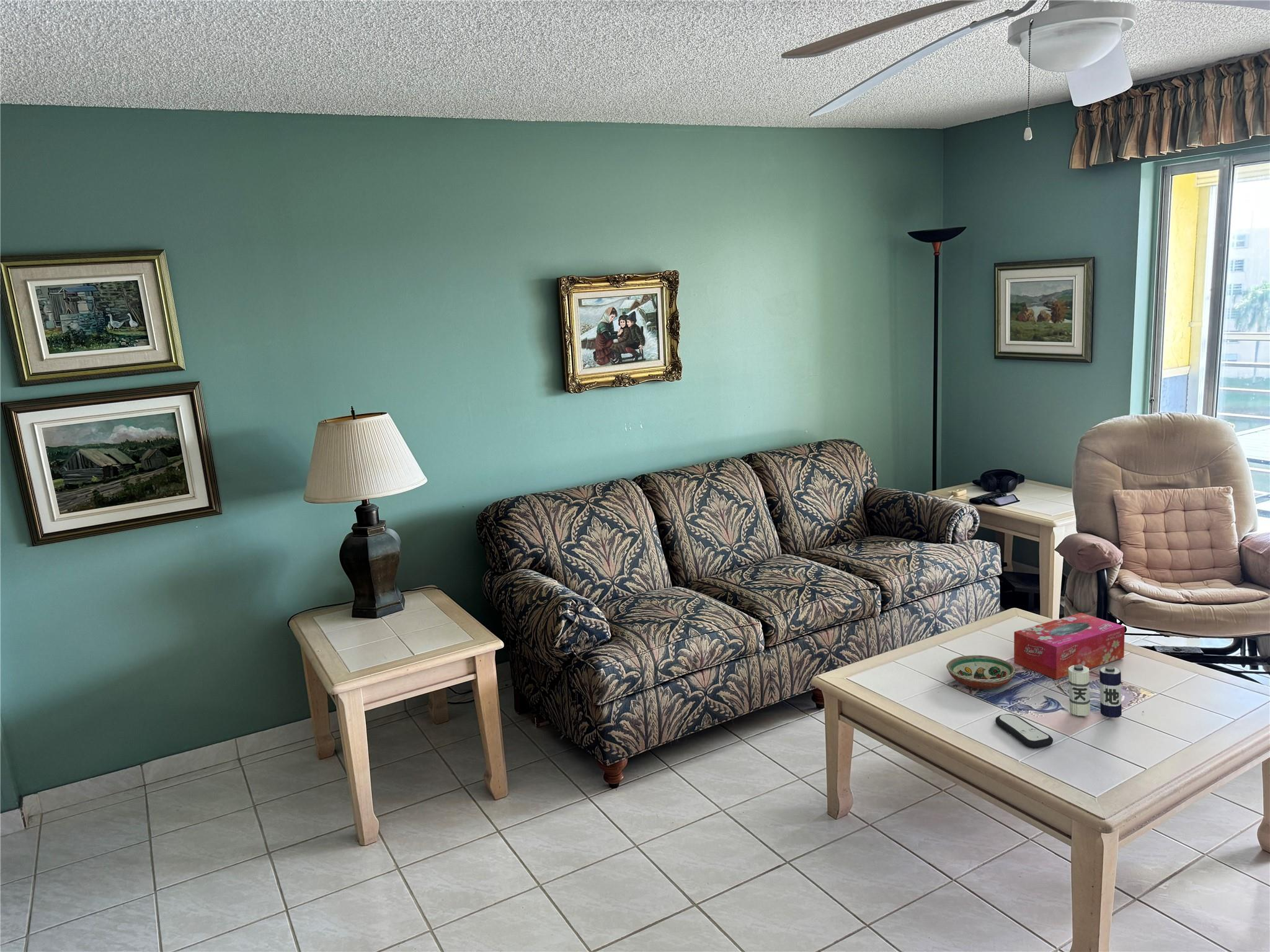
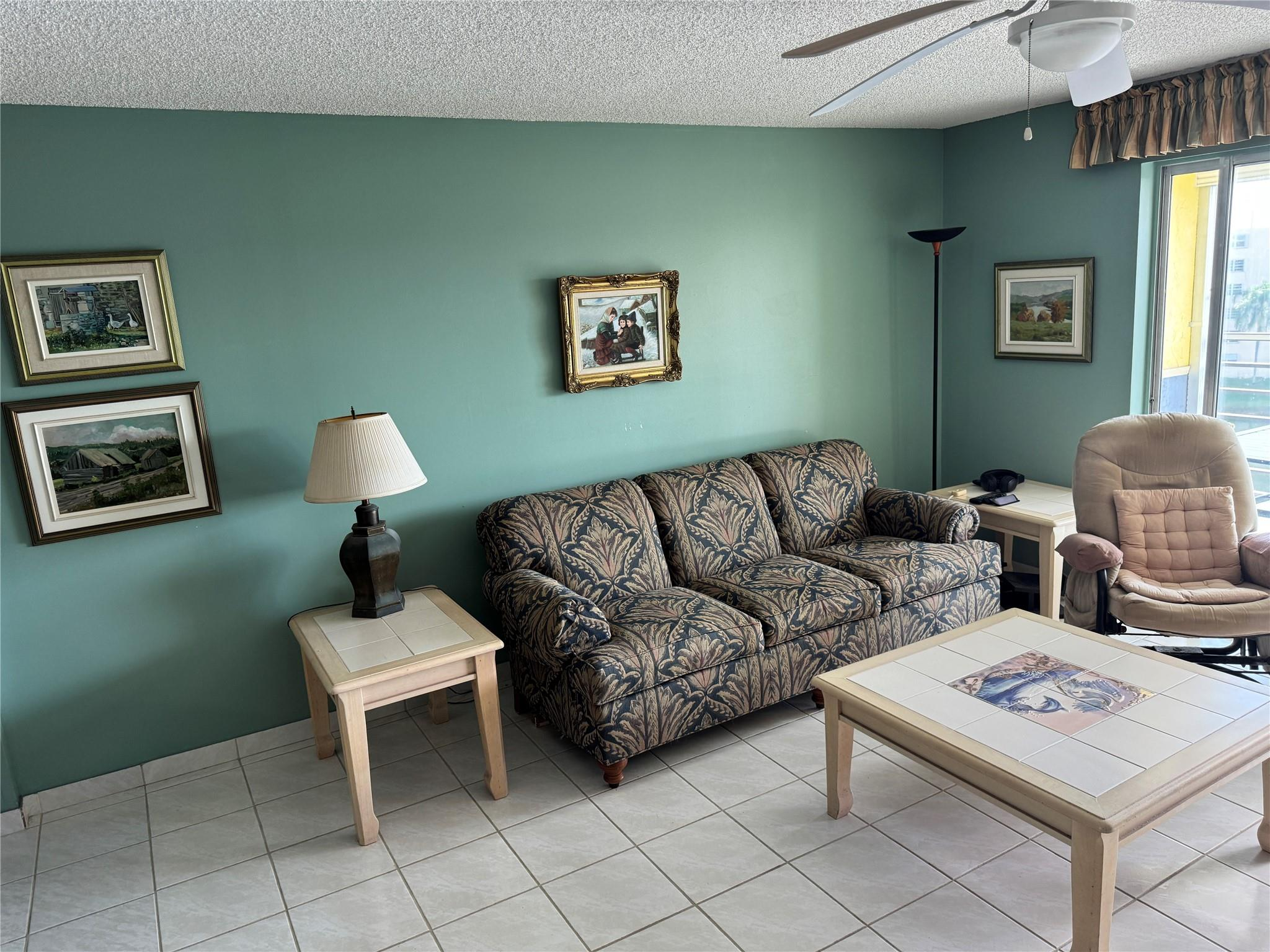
- decorative bowl [946,655,1016,690]
- candle [1068,665,1144,718]
- remote control [995,713,1054,749]
- tissue box [1013,612,1126,680]
